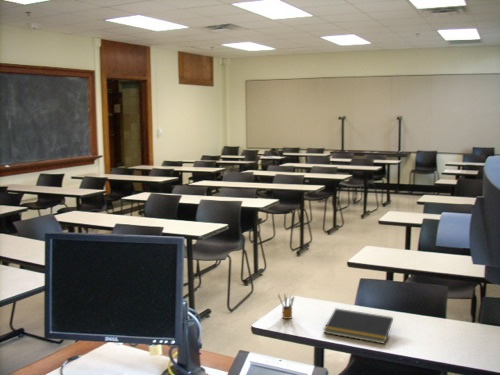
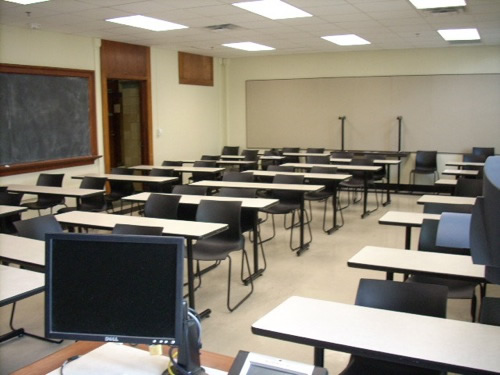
- notepad [323,307,394,345]
- pencil box [277,292,295,320]
